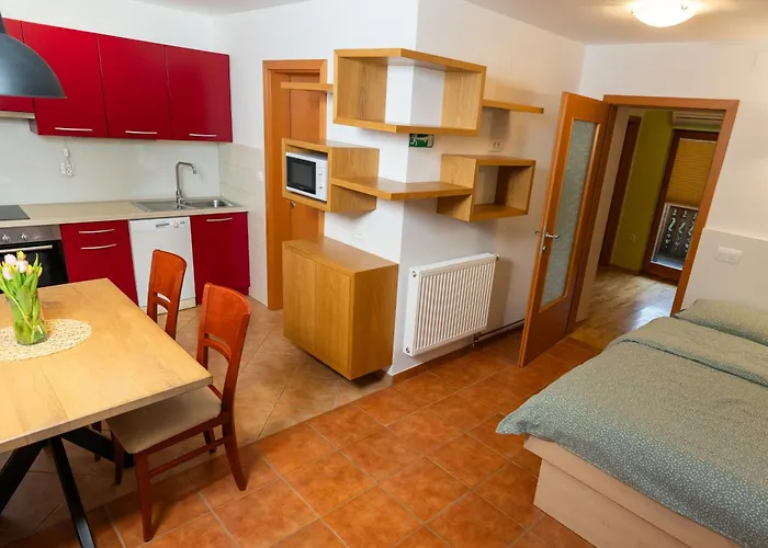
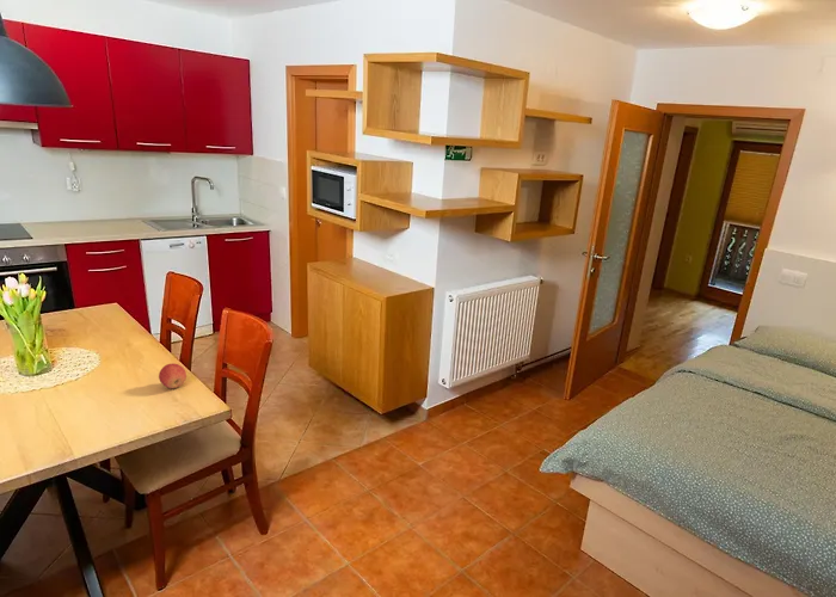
+ apple [158,362,188,389]
